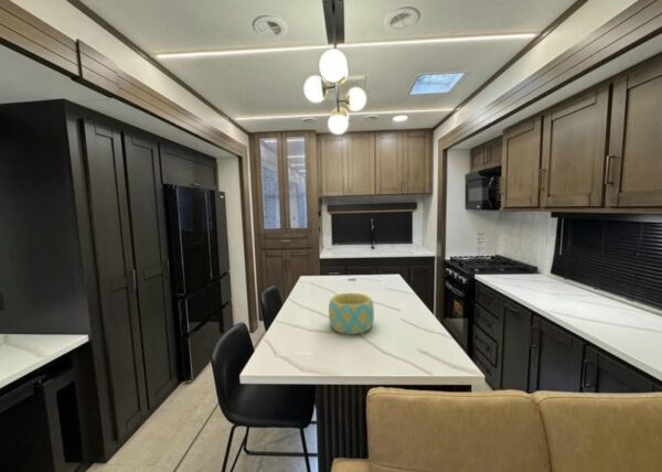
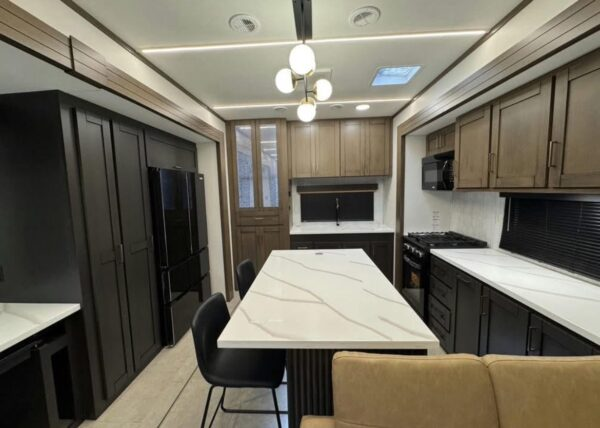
- bowl [328,292,375,335]
